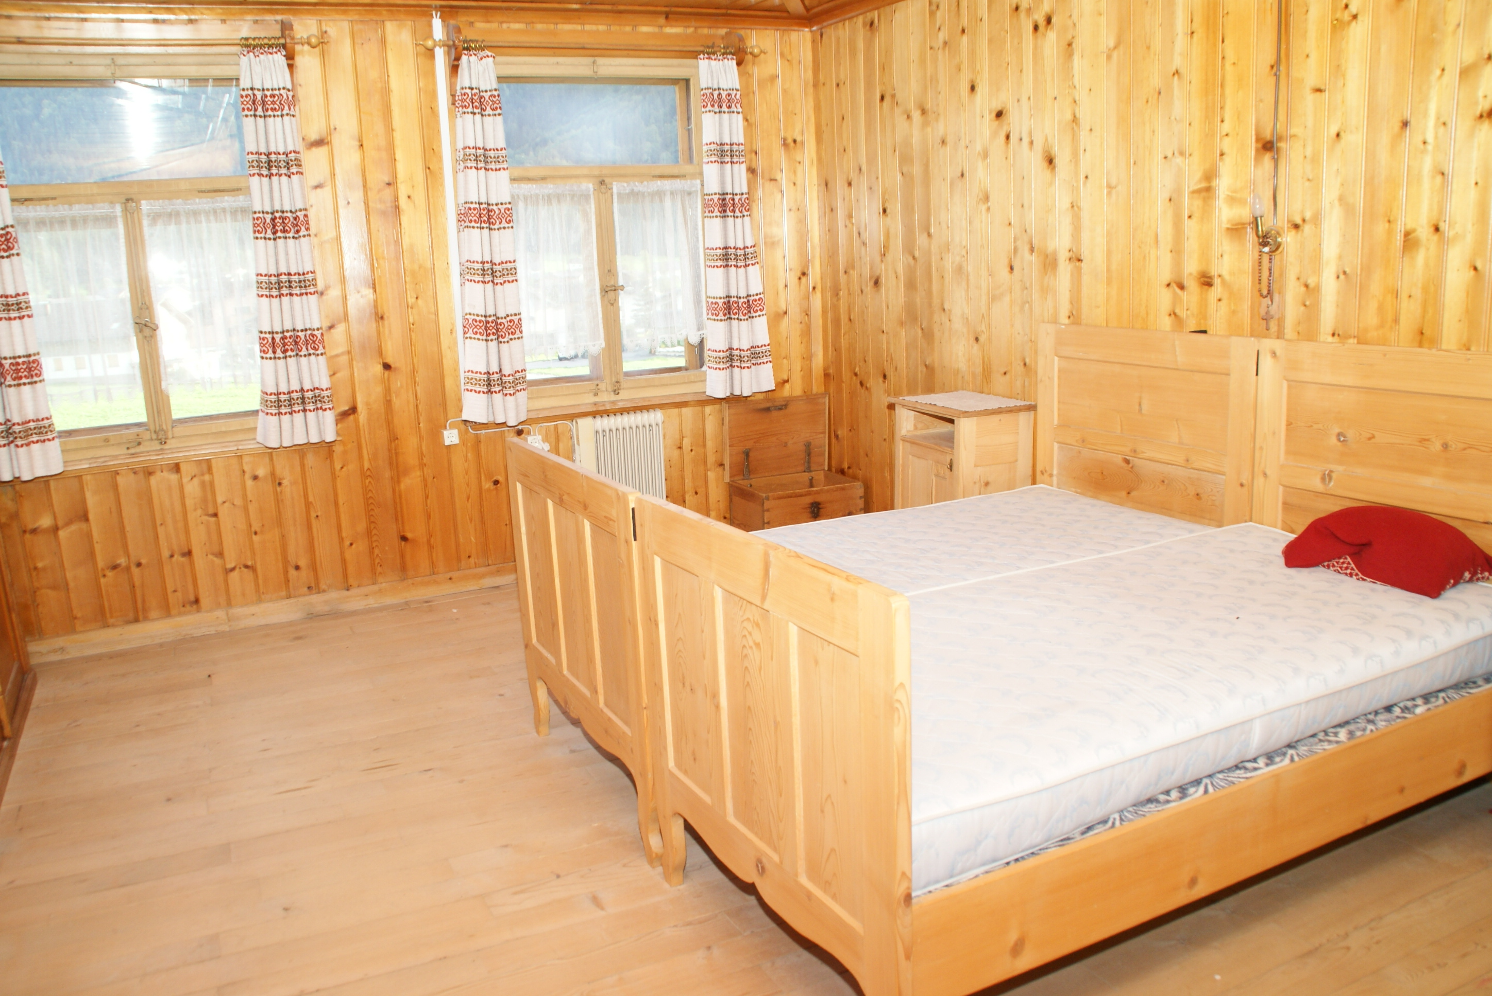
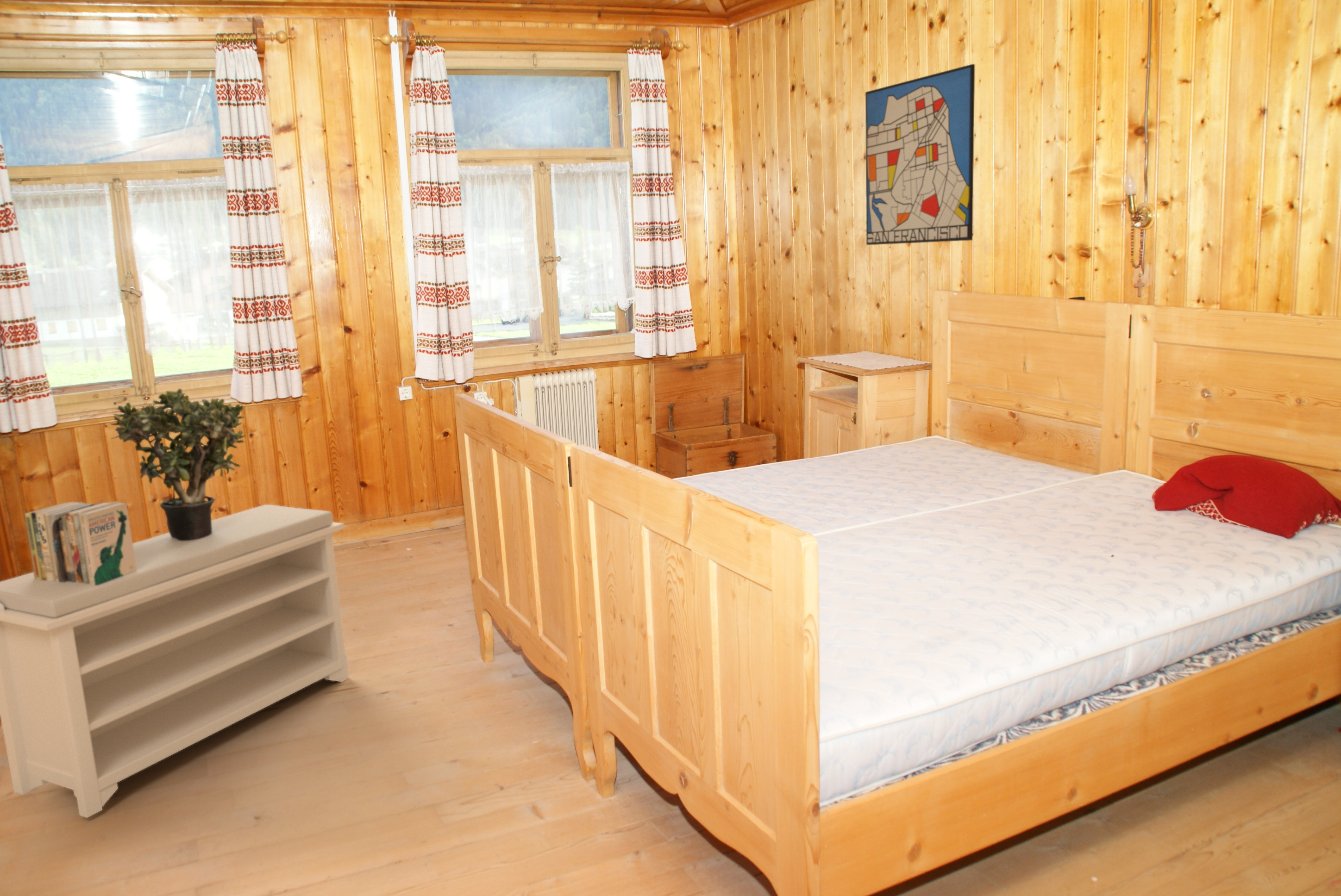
+ potted plant [108,388,246,540]
+ wall art [865,63,975,246]
+ bench [0,504,350,818]
+ books [24,501,137,585]
